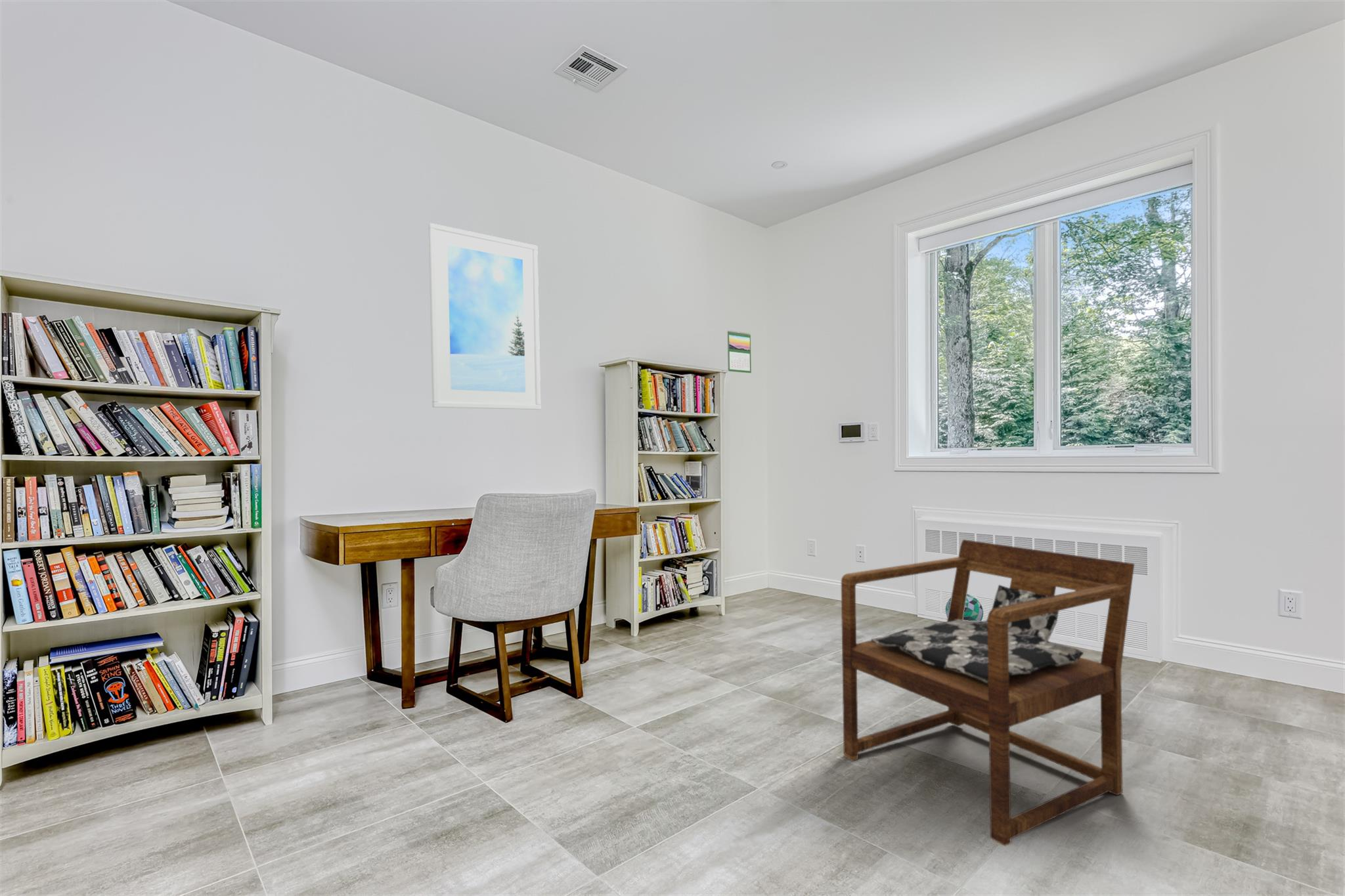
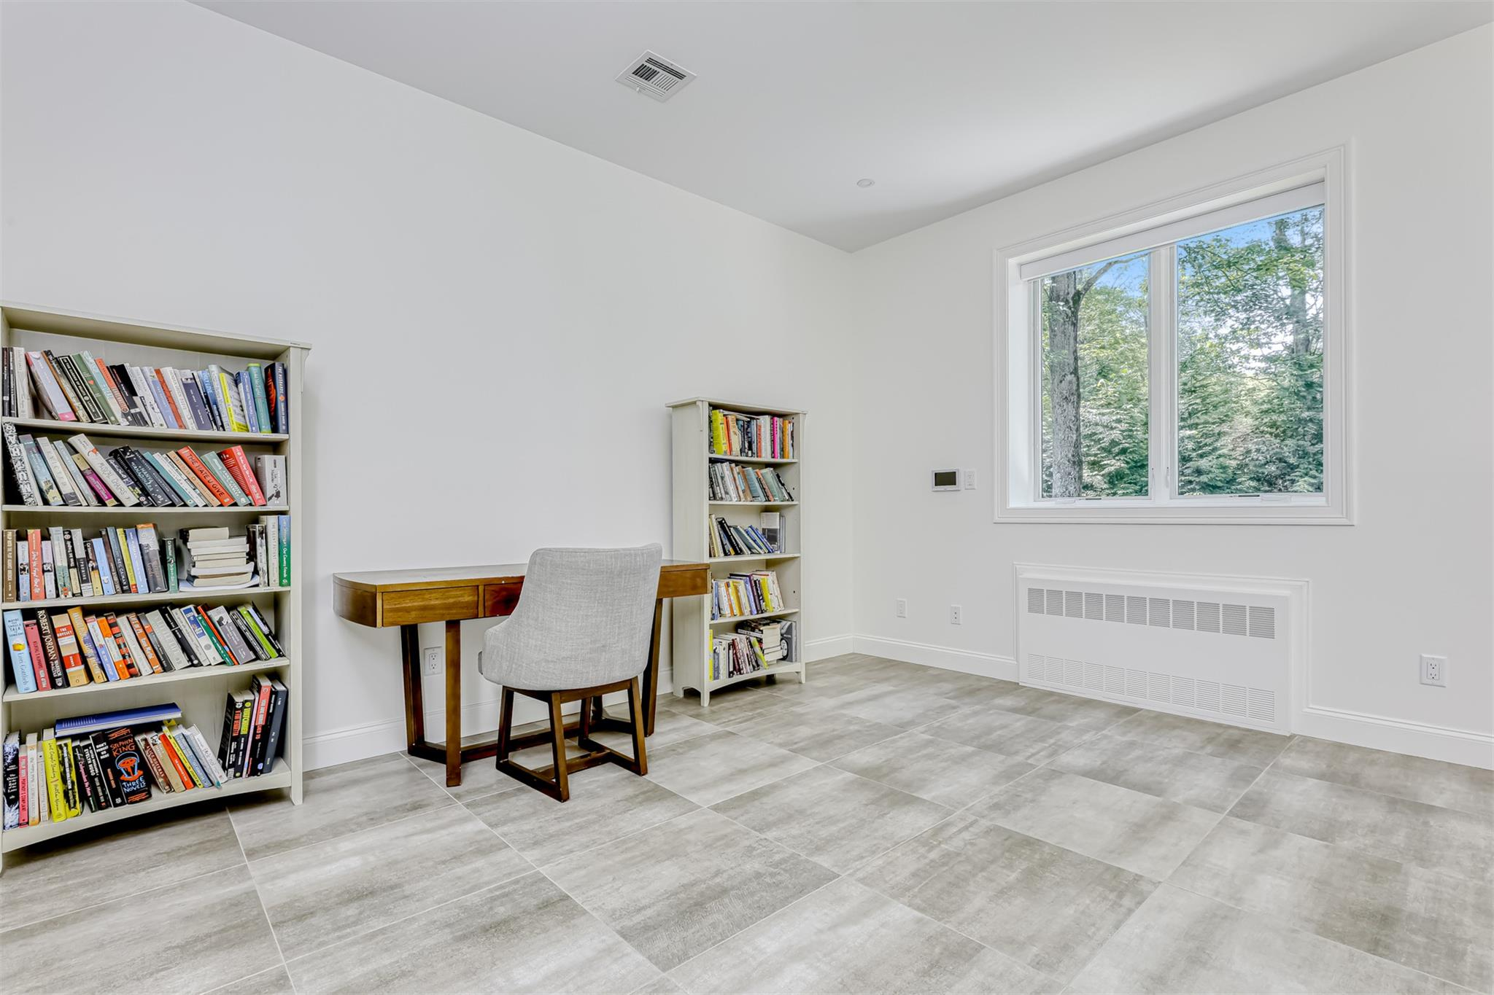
- armchair [841,539,1135,847]
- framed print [428,223,541,410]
- decorative ball [945,593,984,621]
- calendar [727,330,752,373]
